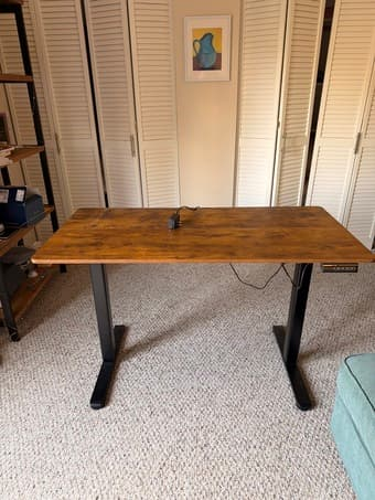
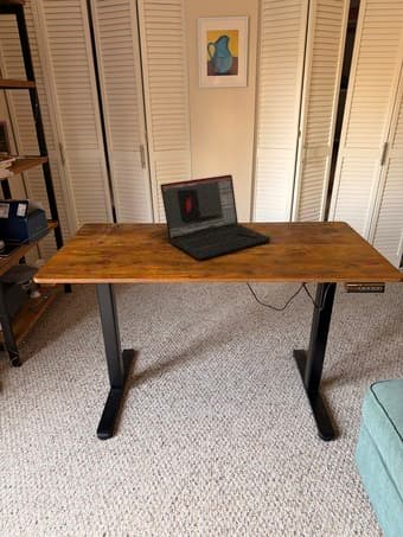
+ laptop [159,173,271,261]
